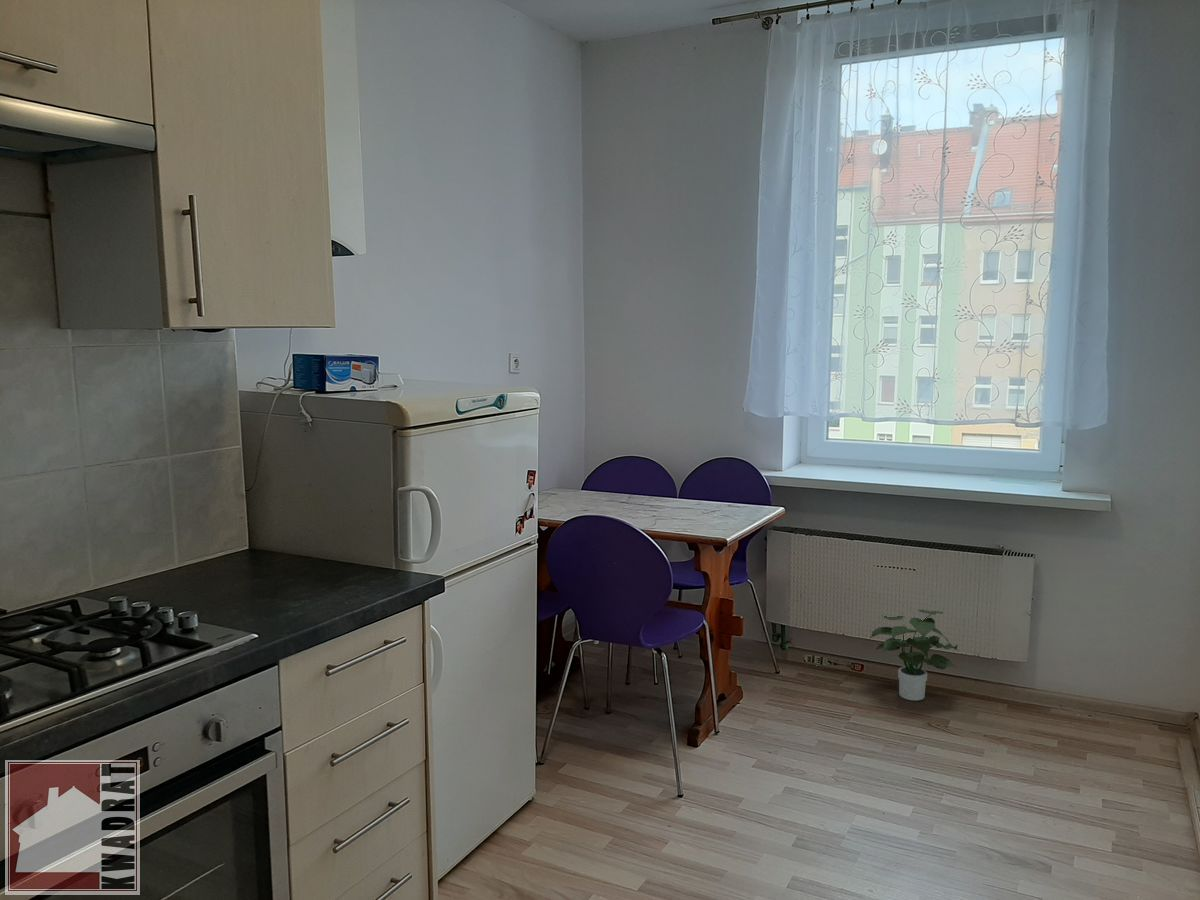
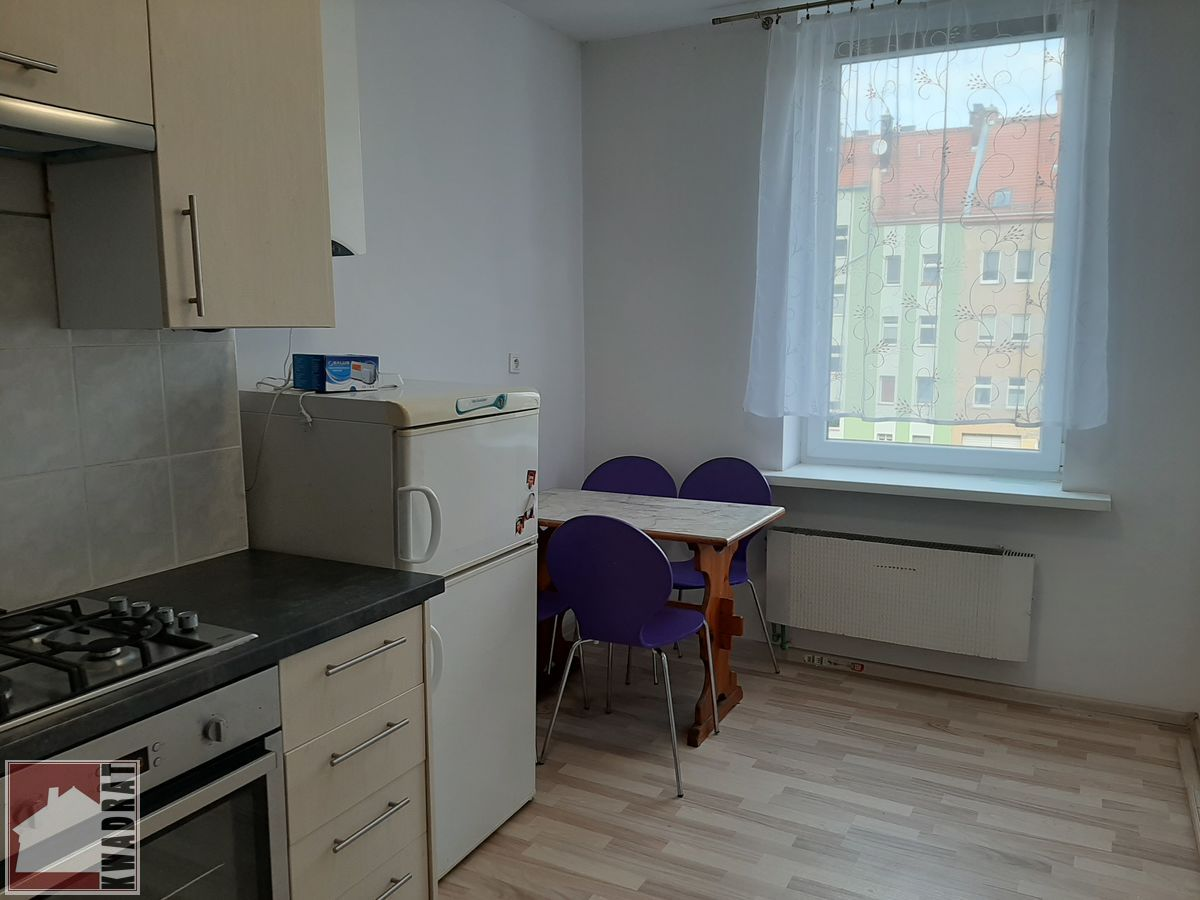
- potted plant [869,609,959,702]
